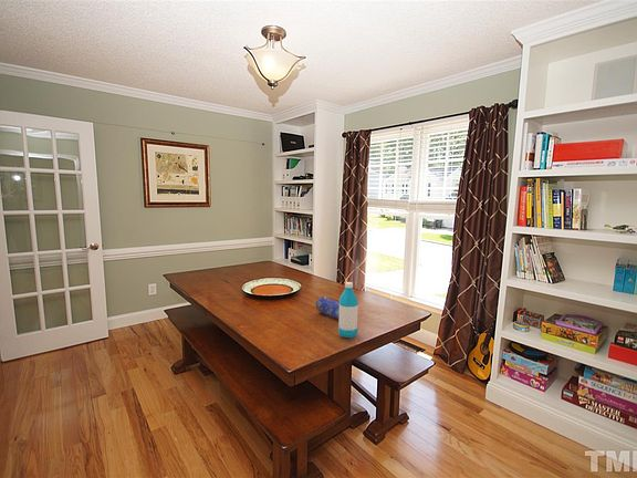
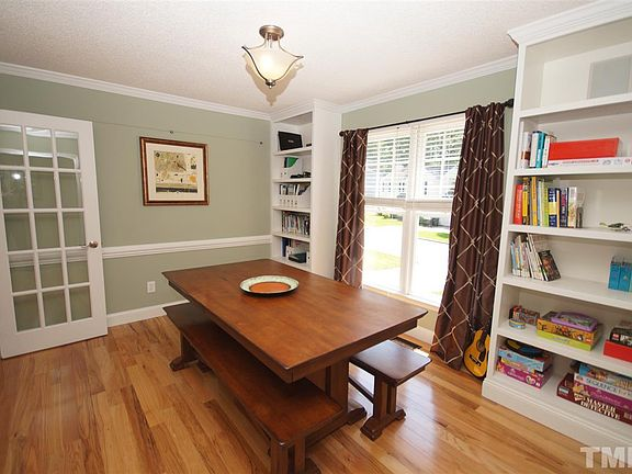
- water bottle [337,281,359,339]
- pencil case [314,294,340,320]
